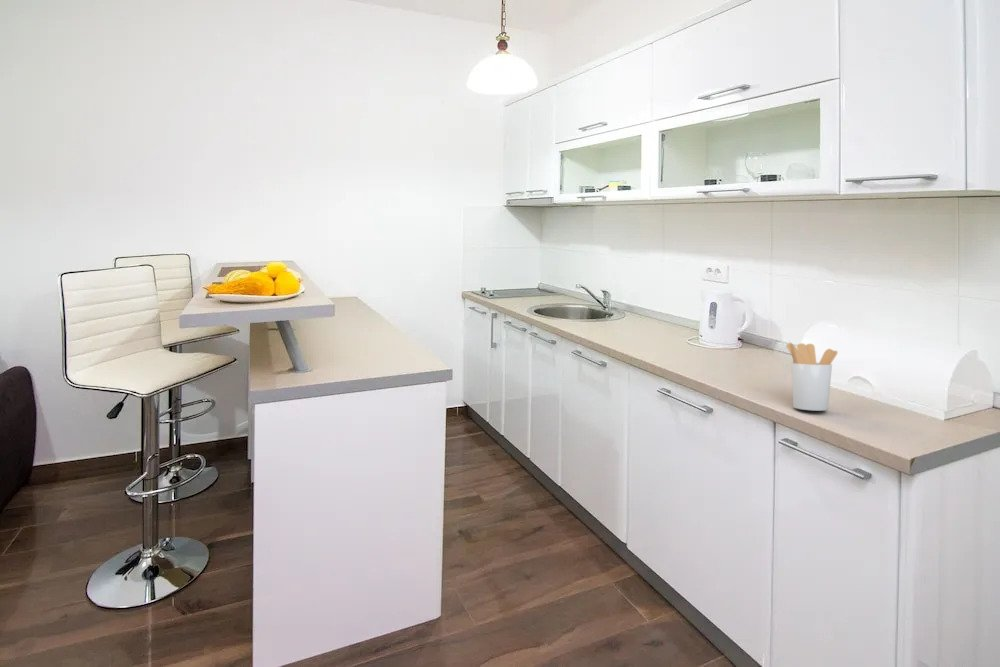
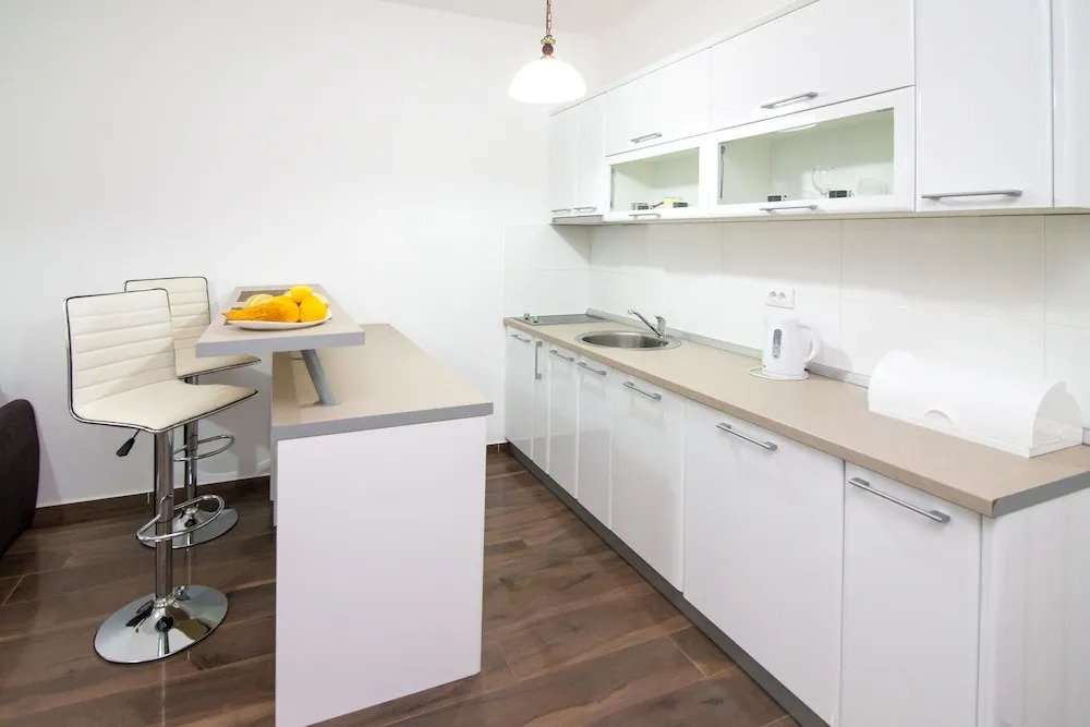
- utensil holder [785,340,839,412]
